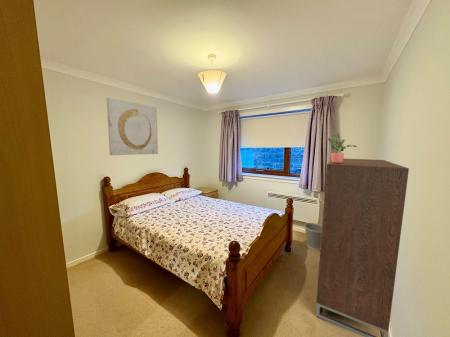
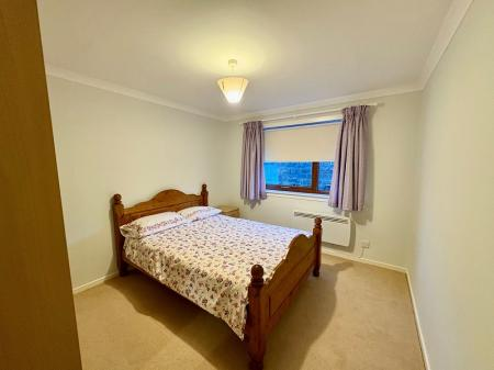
- dresser [315,158,410,337]
- potted plant [327,132,358,163]
- wastebasket [304,222,322,251]
- wall art [106,97,159,156]
